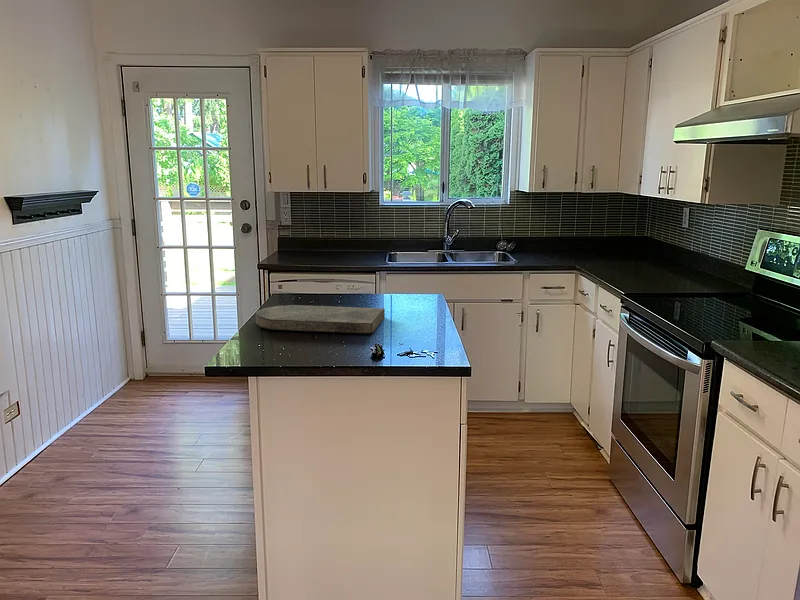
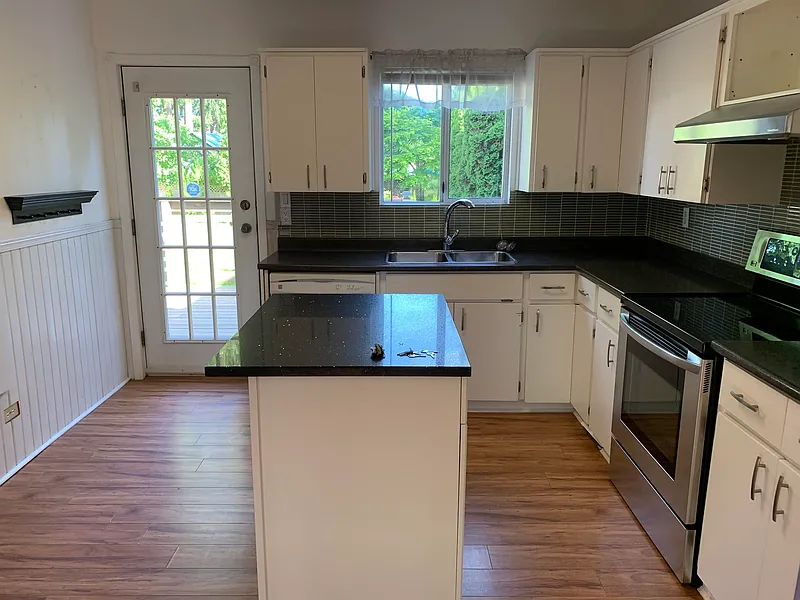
- cutting board [255,304,386,335]
